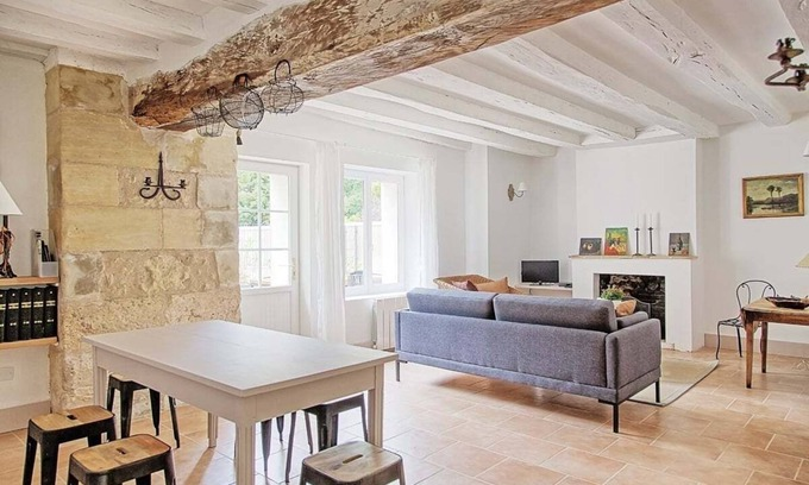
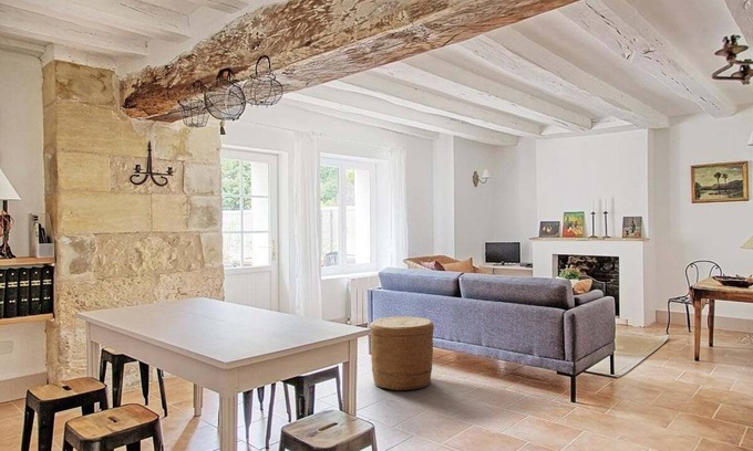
+ basket [369,315,435,391]
